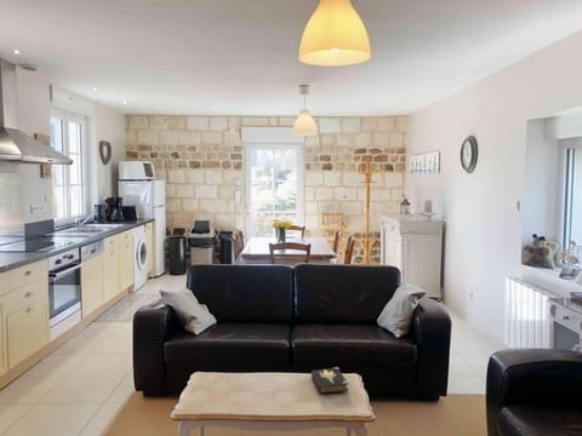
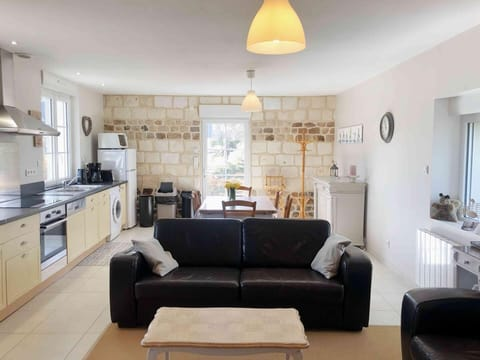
- hardback book [310,366,349,395]
